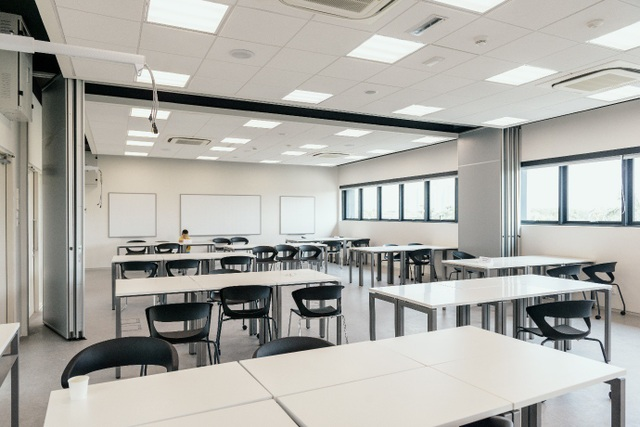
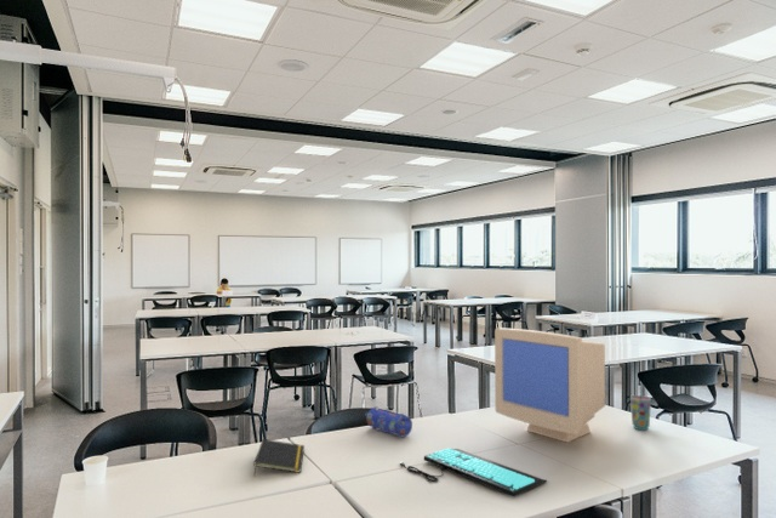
+ pencil case [364,405,413,438]
+ notepad [252,438,306,477]
+ computer keyboard [399,446,548,497]
+ cup [629,382,652,432]
+ computer monitor [493,326,606,443]
